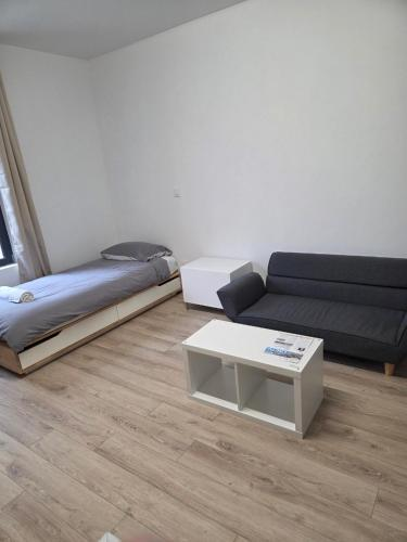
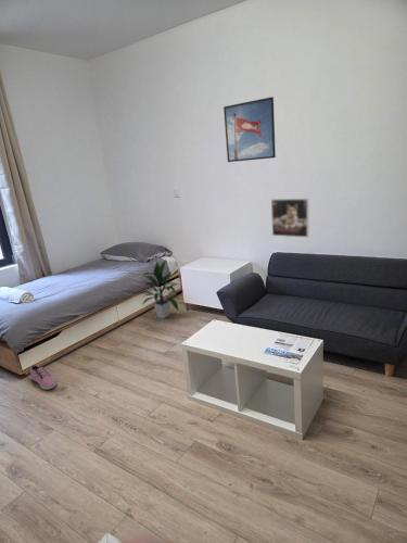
+ sneaker [29,364,56,391]
+ indoor plant [133,258,180,319]
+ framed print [270,198,309,238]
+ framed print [222,96,277,163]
